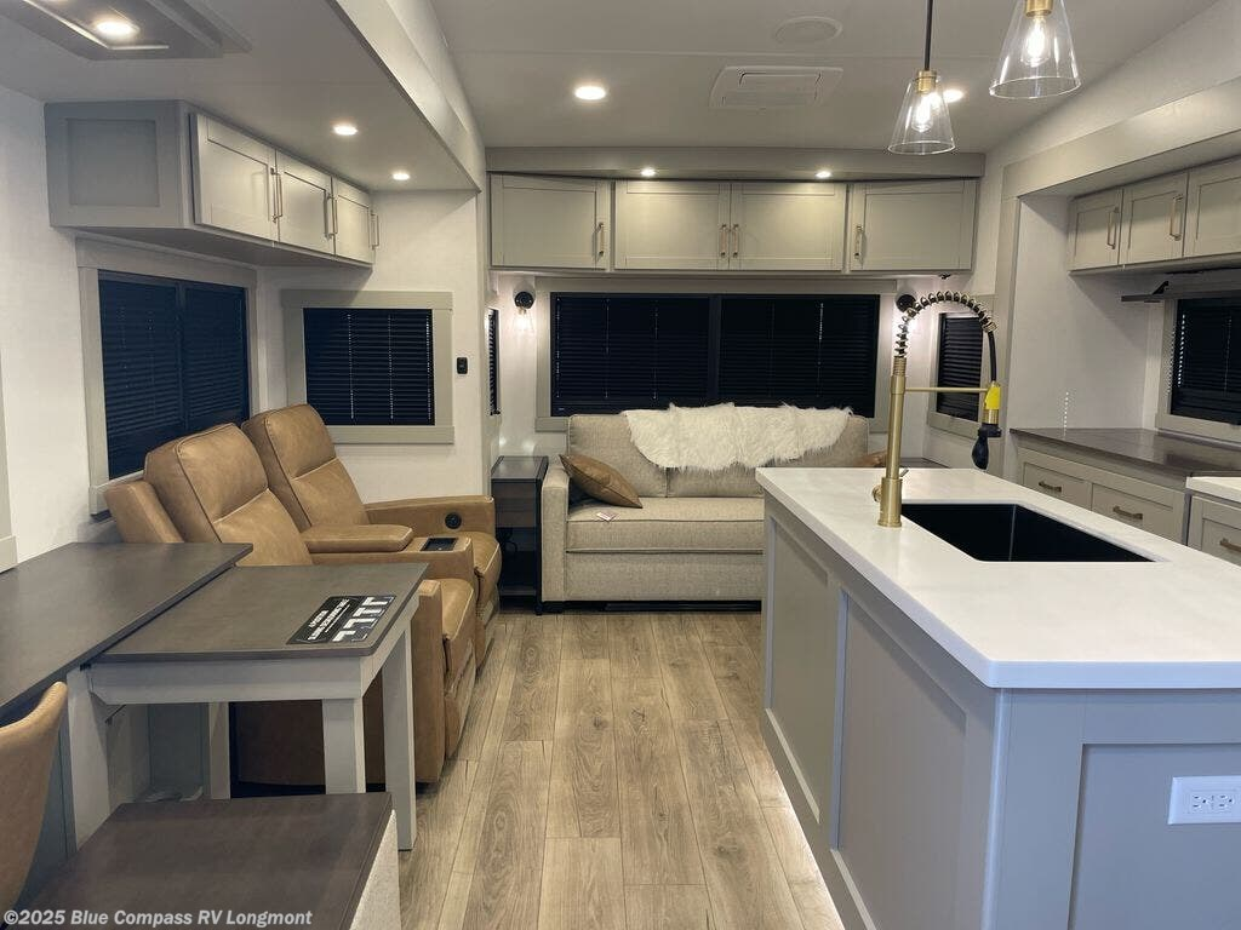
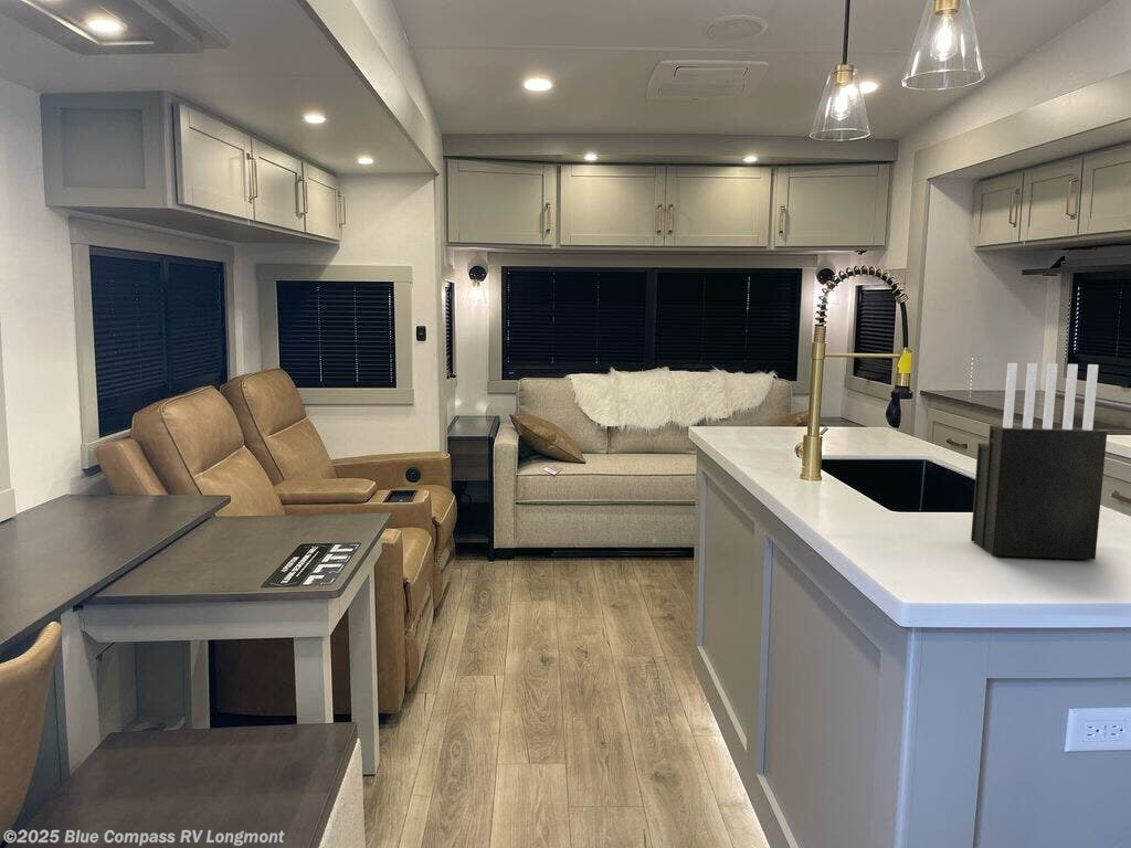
+ knife block [970,362,1108,561]
